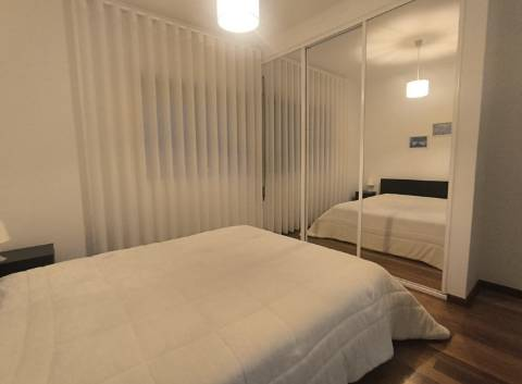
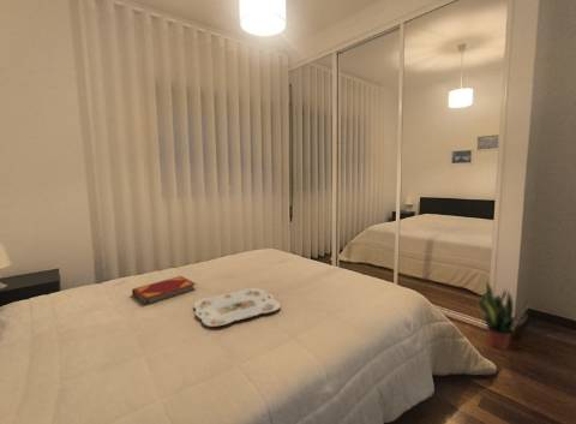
+ serving tray [192,287,282,328]
+ hardback book [131,275,197,307]
+ potted plant [476,280,532,351]
